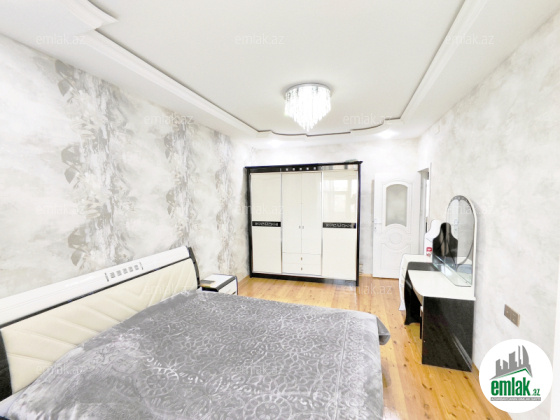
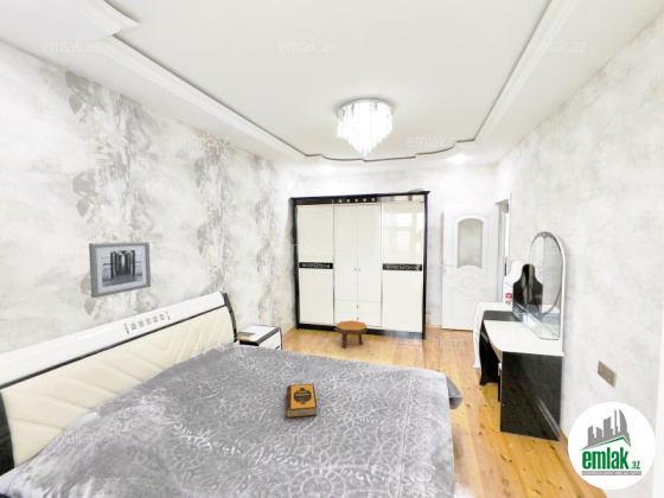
+ wall art [88,241,152,299]
+ hardback book [285,383,318,419]
+ footstool [333,319,368,350]
